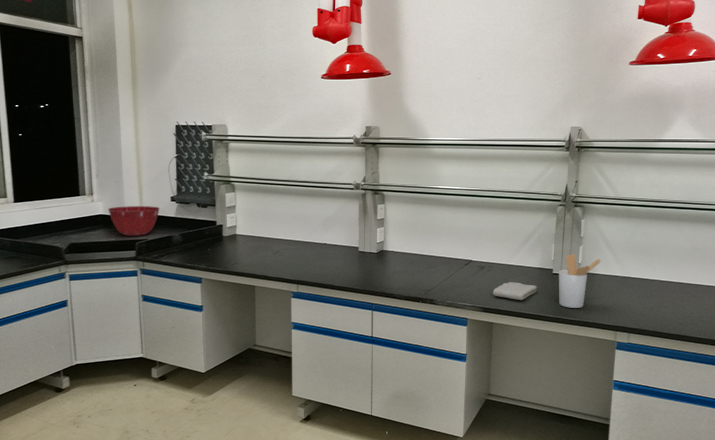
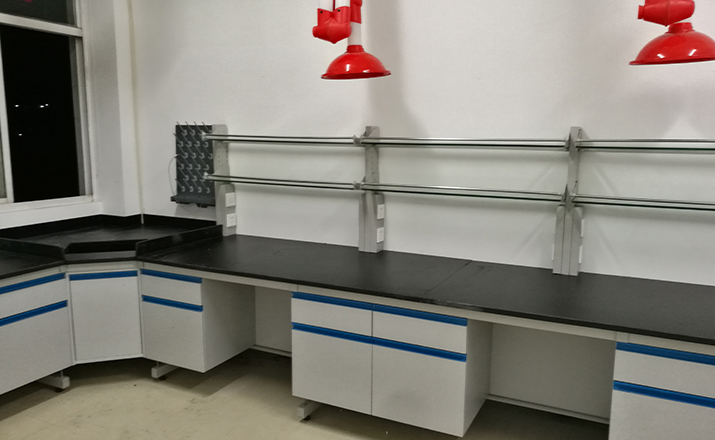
- washcloth [492,281,538,301]
- utensil holder [558,253,602,309]
- mixing bowl [107,205,161,237]
